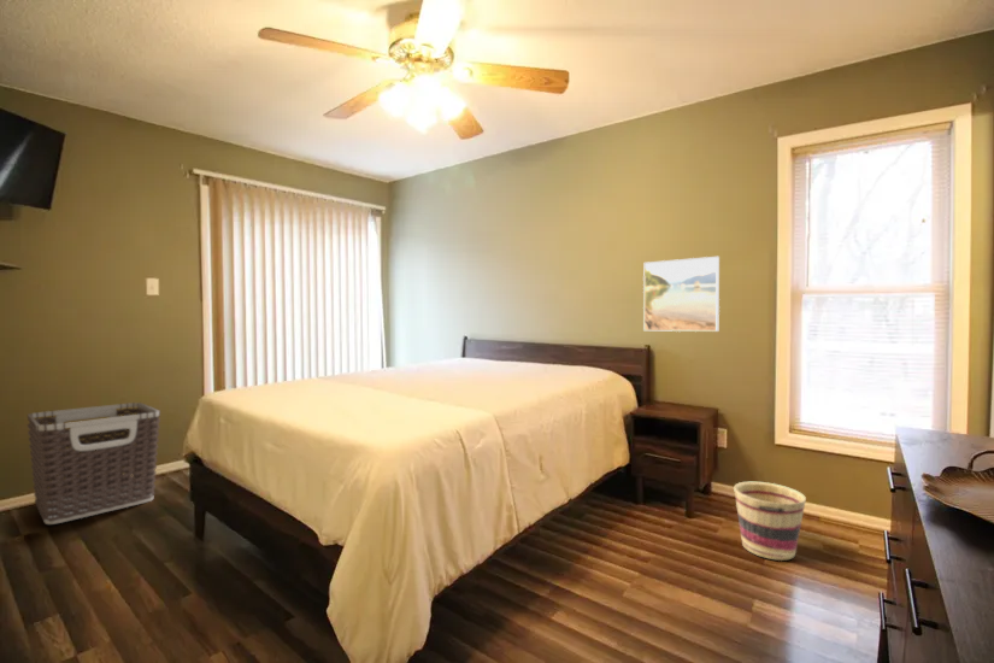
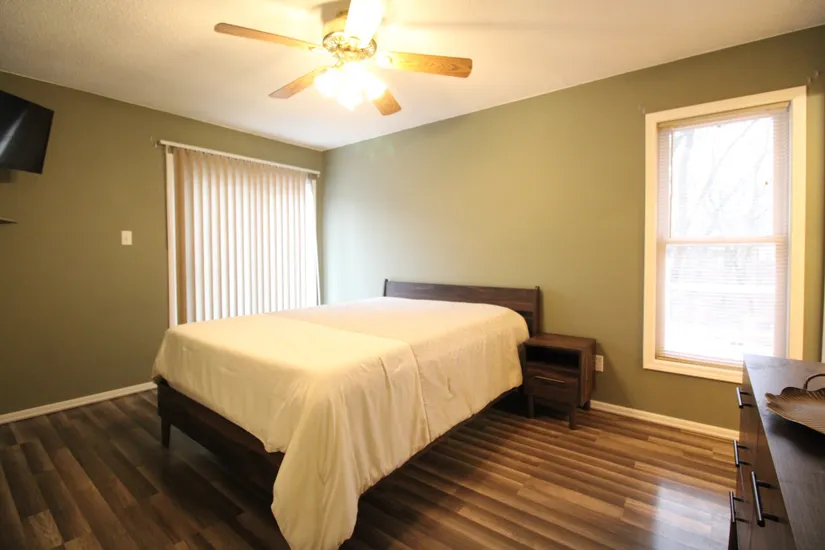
- basket [733,481,807,562]
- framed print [642,256,720,333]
- clothes hamper [27,401,161,526]
